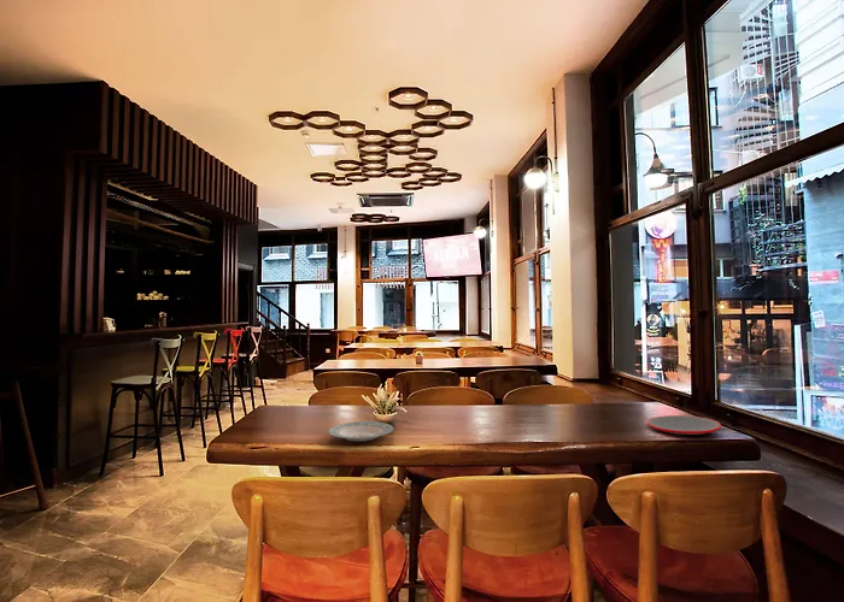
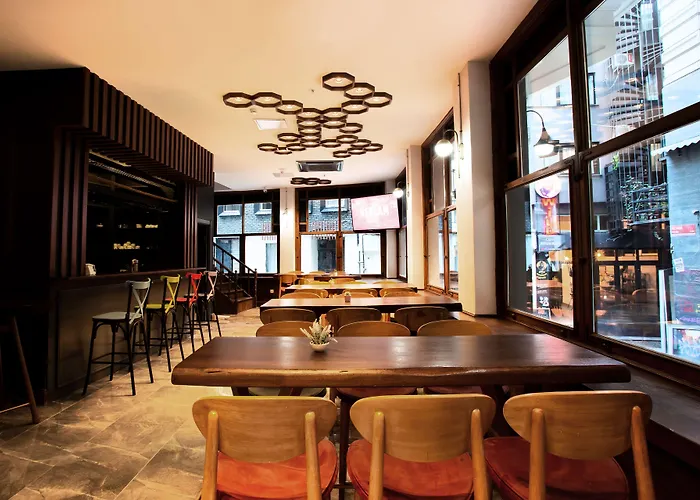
- plate [646,414,722,436]
- plate [327,420,394,443]
